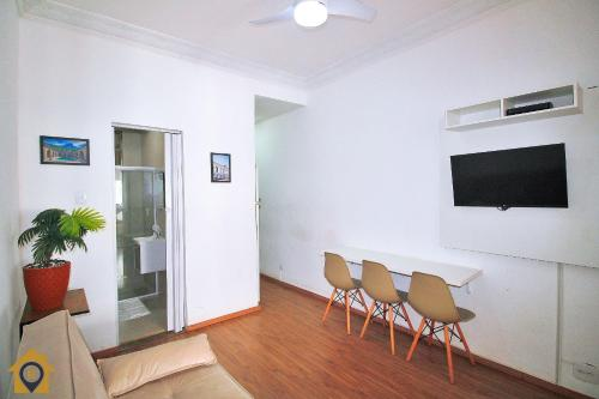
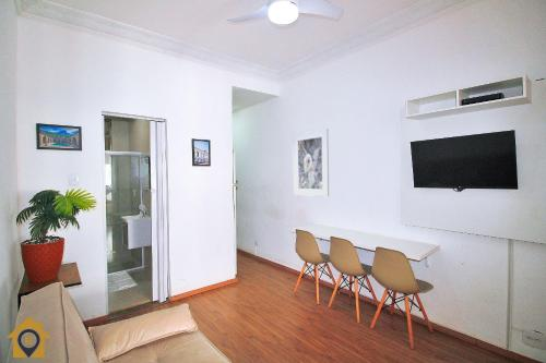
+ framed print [292,128,330,197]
